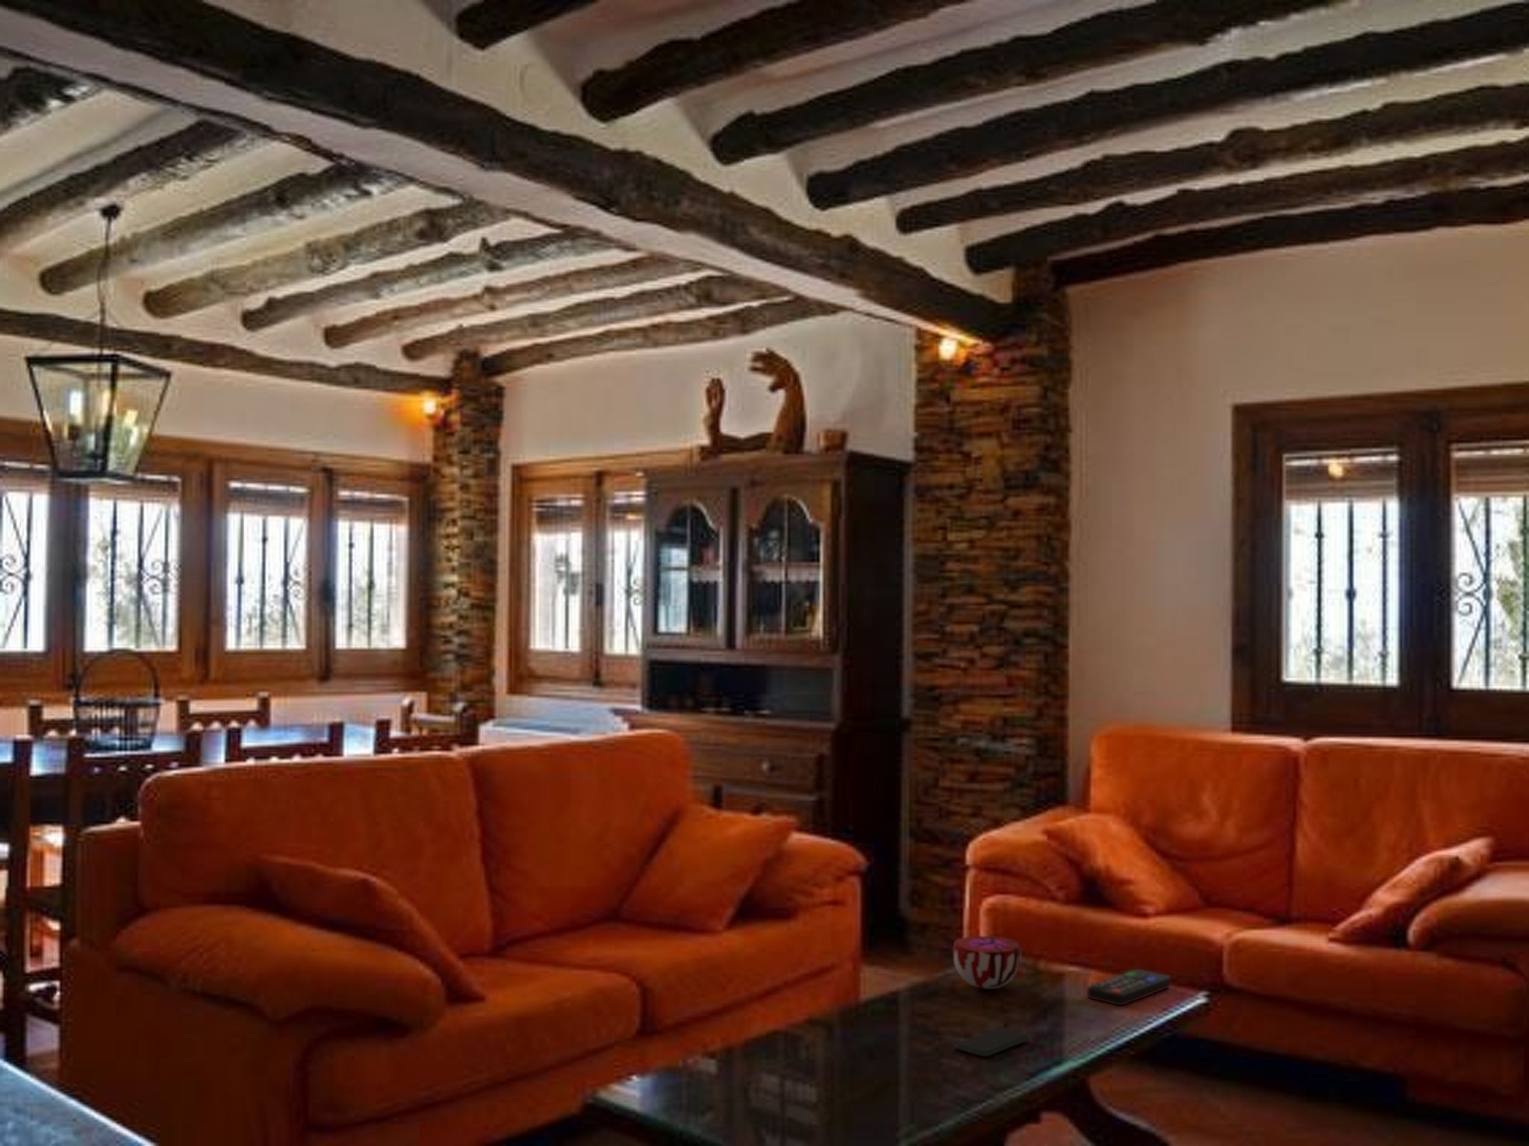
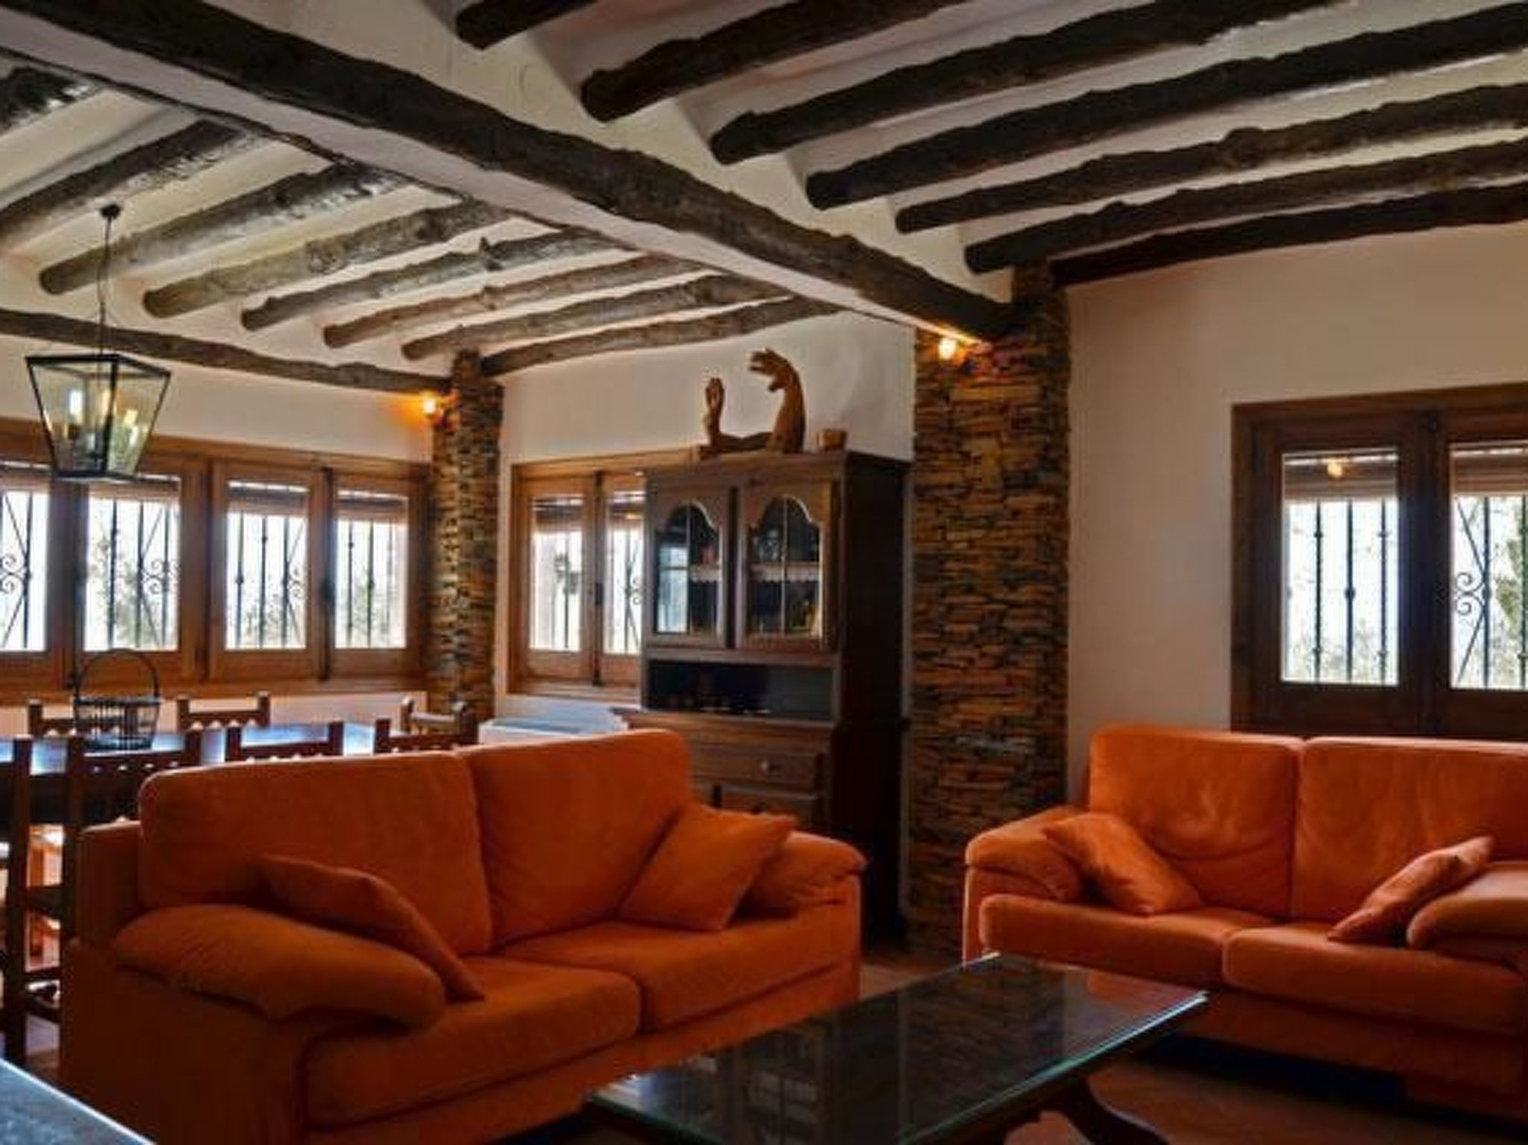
- smartphone [955,1027,1029,1057]
- decorative bowl [952,935,1022,990]
- remote control [1086,968,1170,1005]
